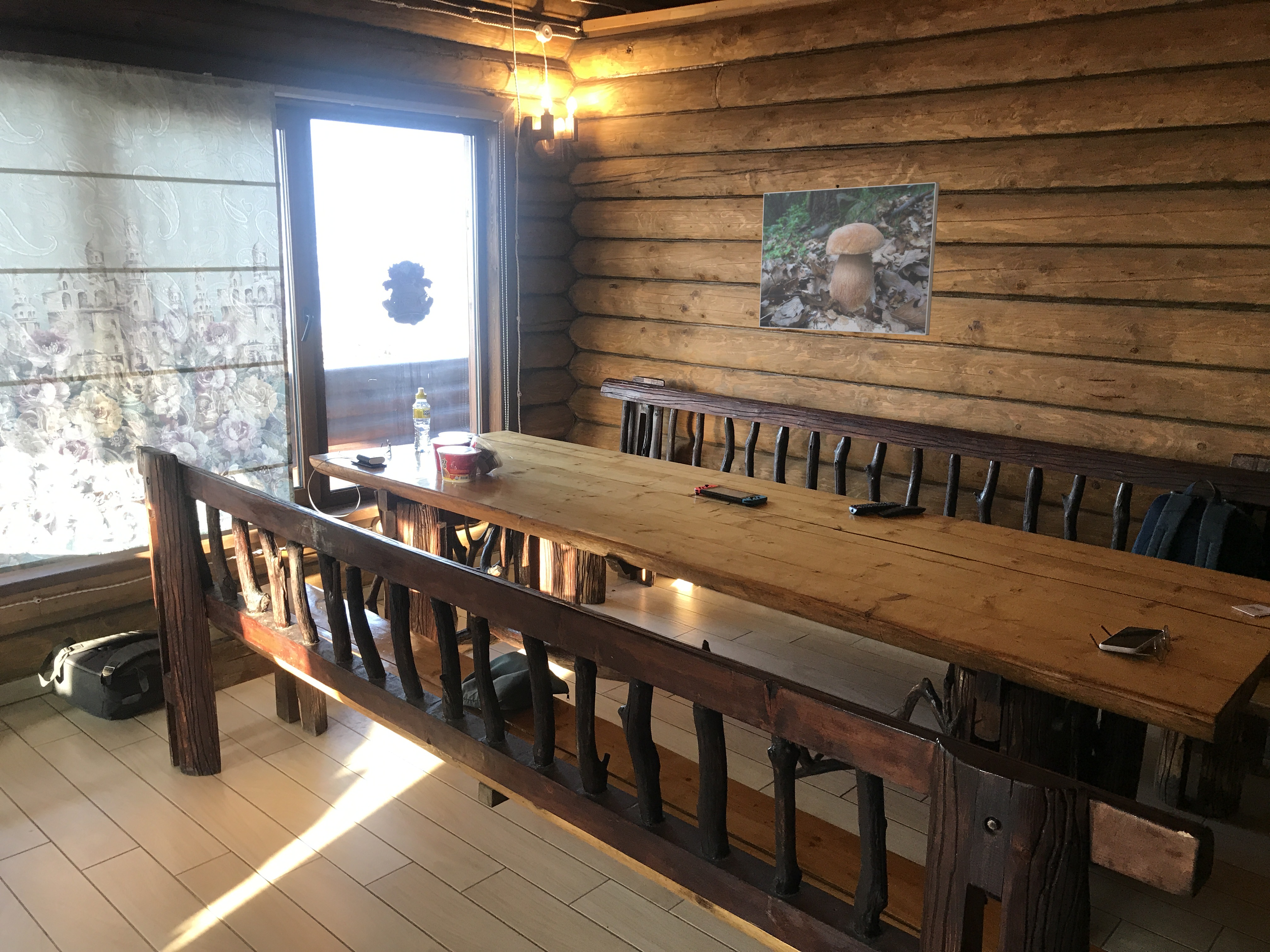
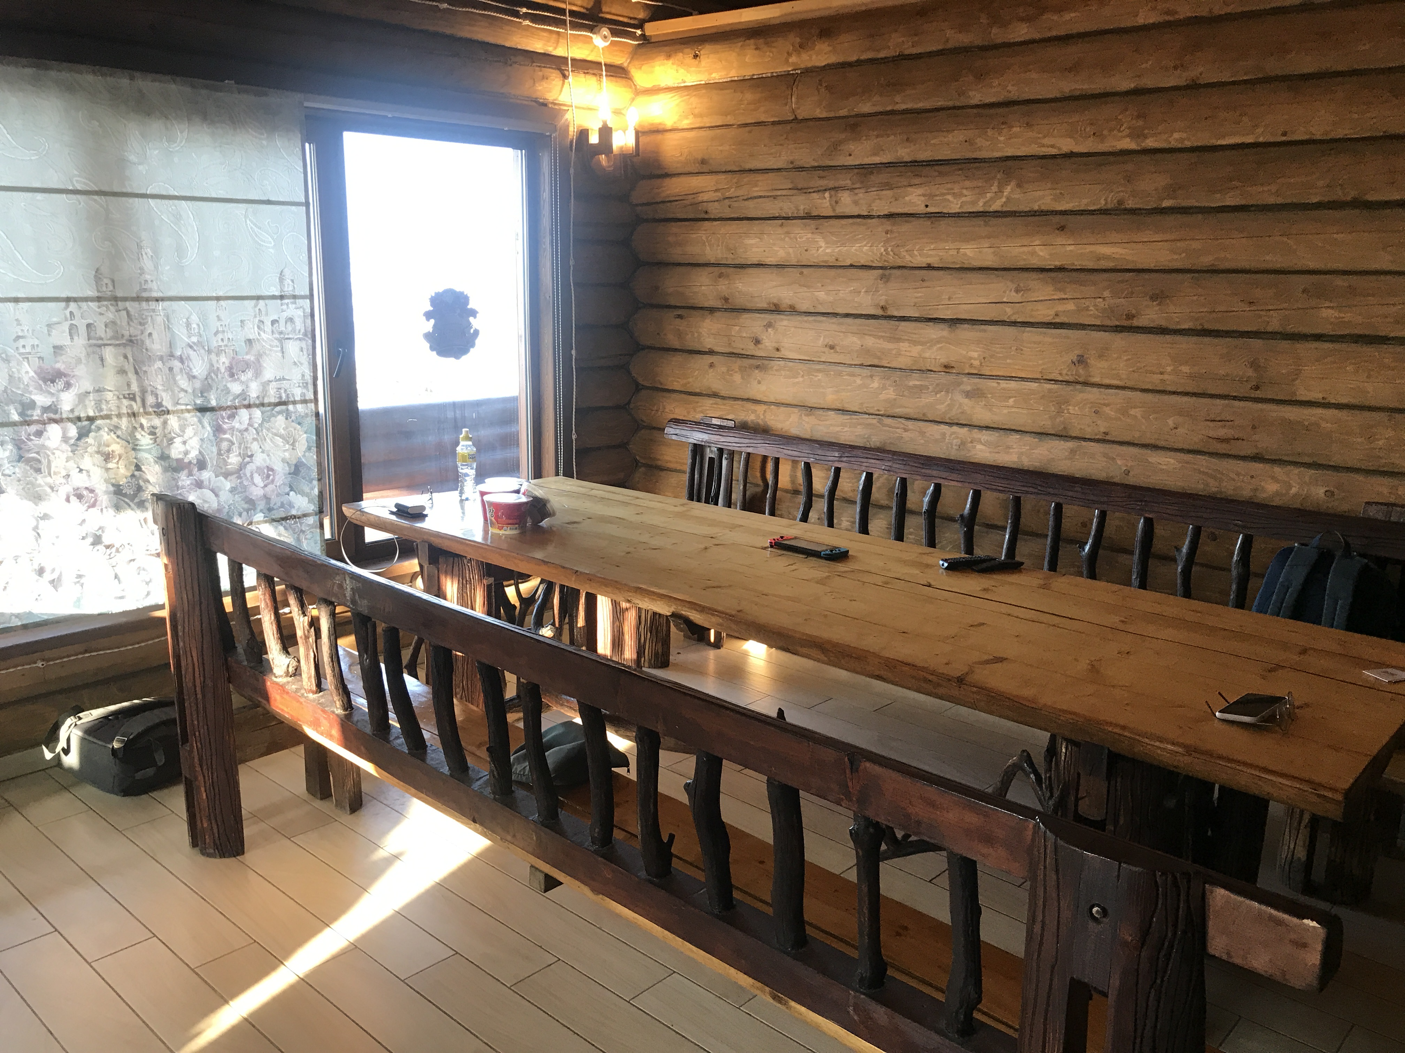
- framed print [759,182,940,336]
